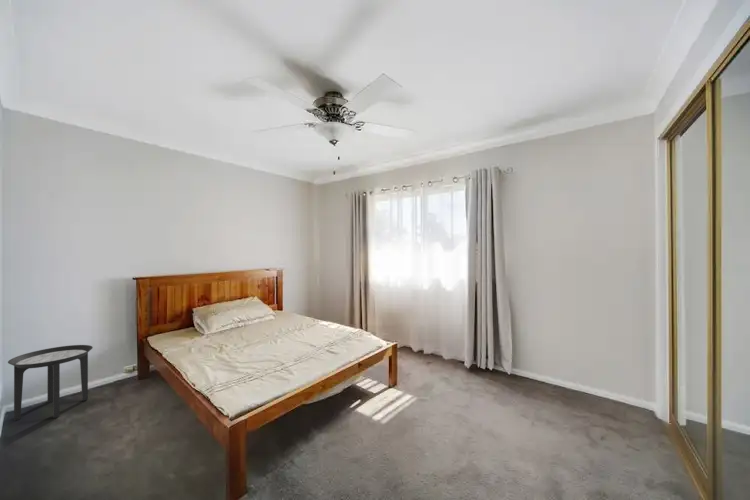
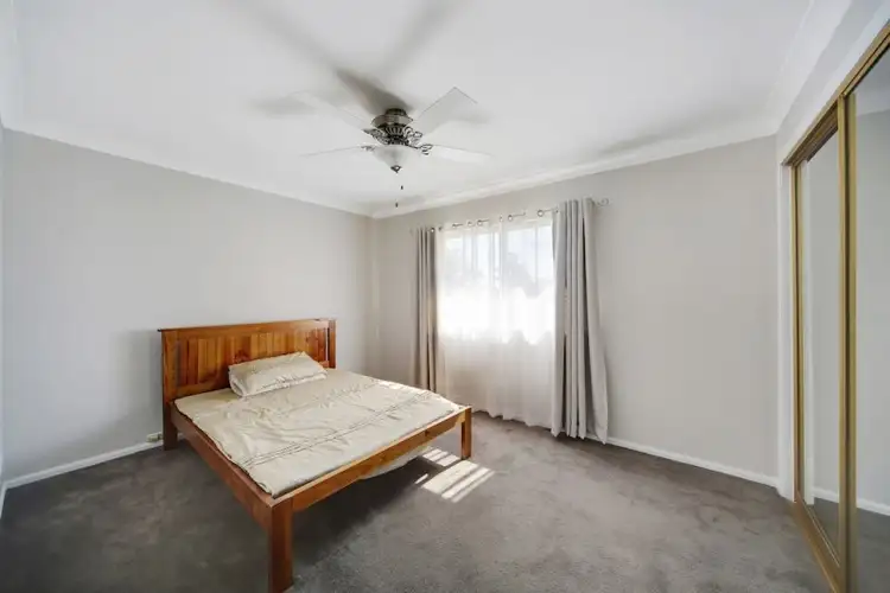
- side table [7,344,94,422]
